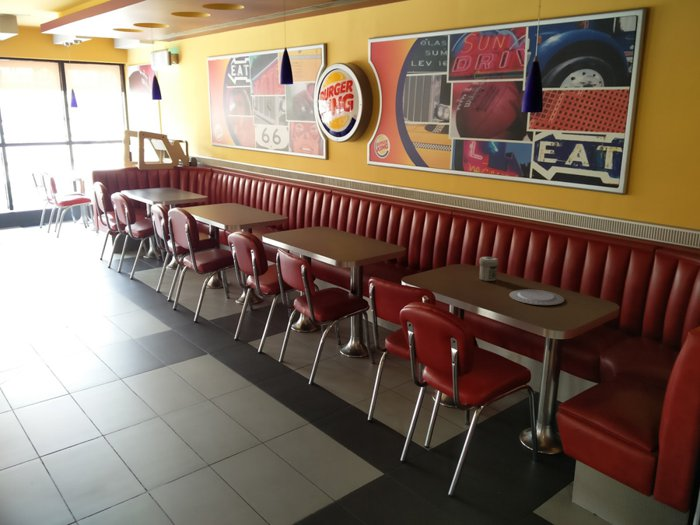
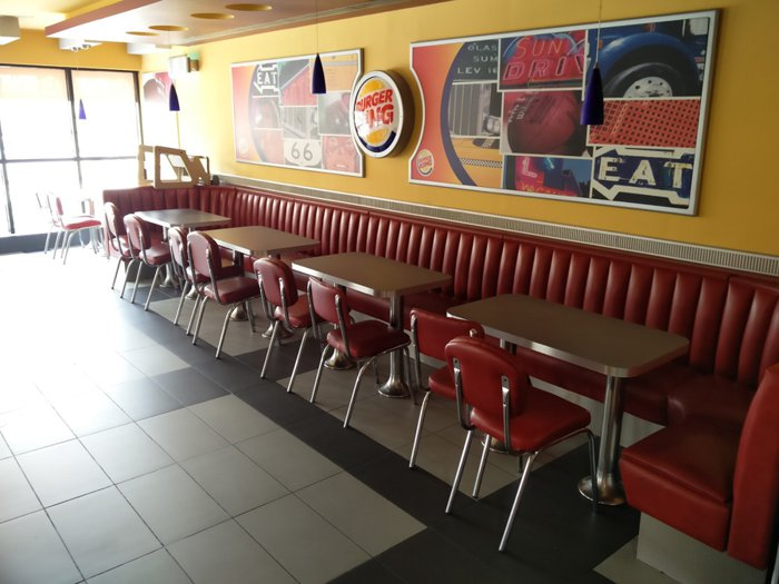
- chinaware [508,288,565,306]
- jar [478,256,499,282]
